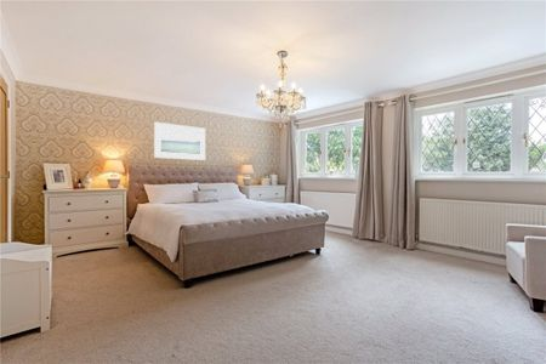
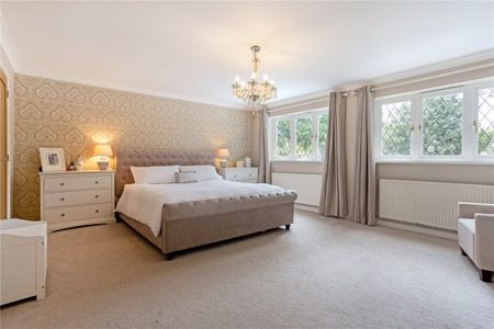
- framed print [153,121,206,161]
